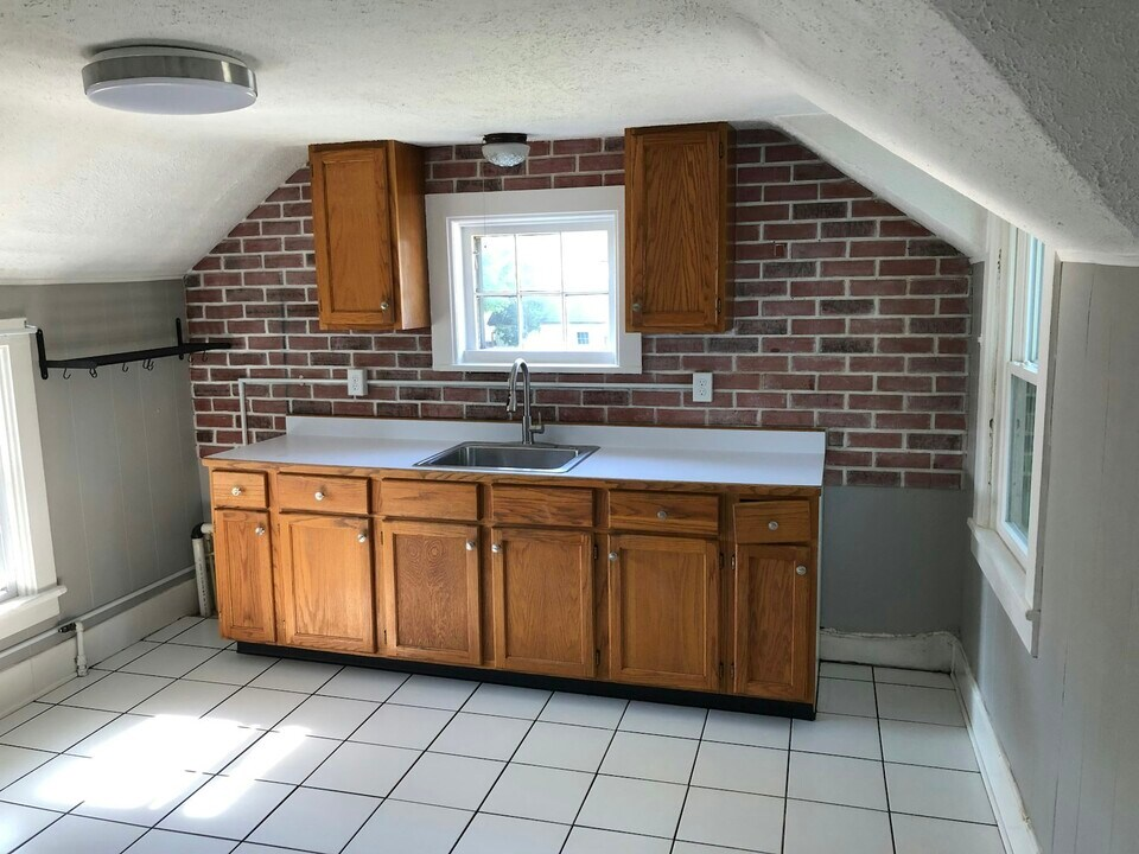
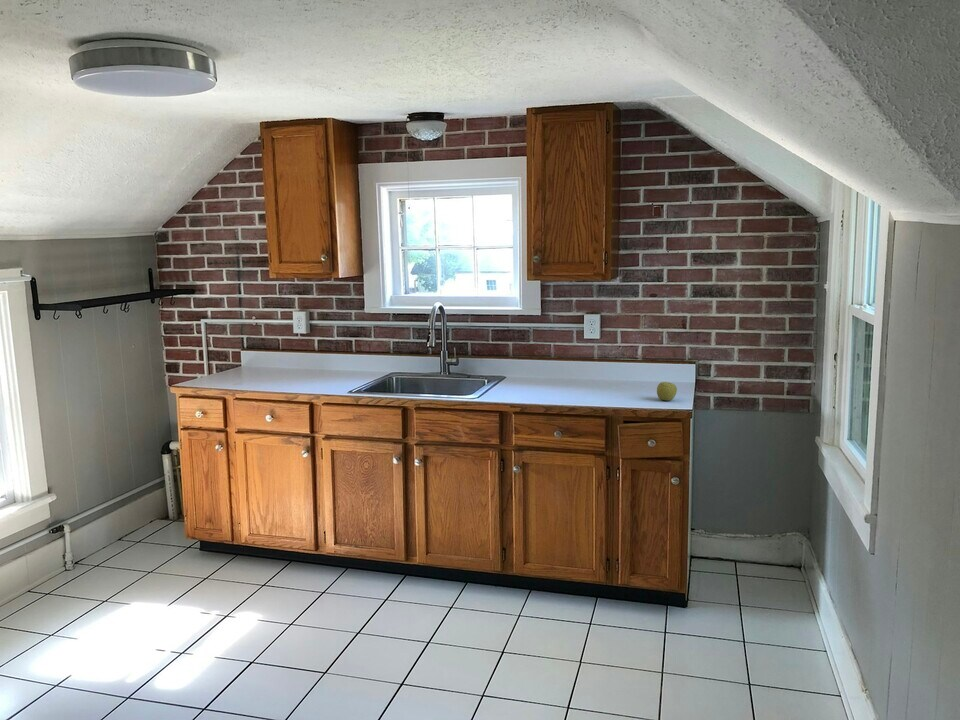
+ apple [656,381,678,402]
